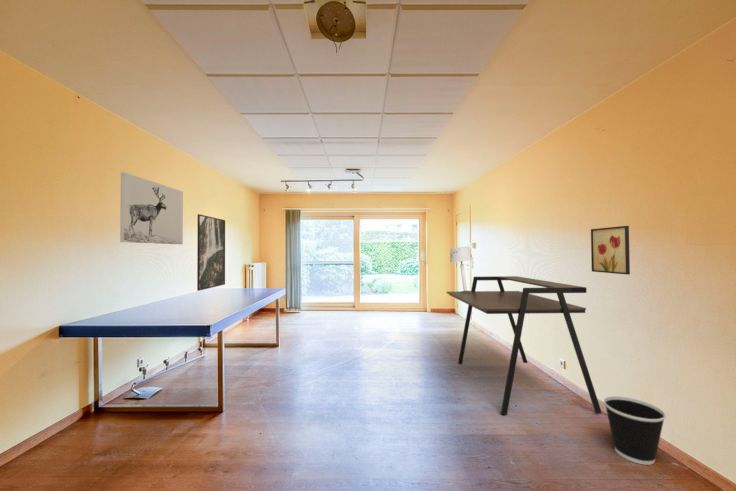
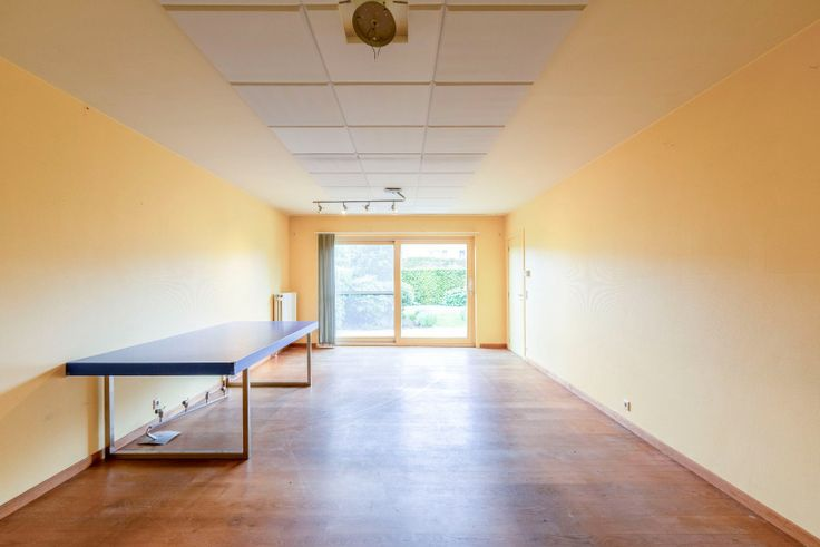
- table lamp [449,246,474,293]
- wall art [119,171,184,245]
- wall art [590,225,631,276]
- wastebasket [603,395,667,466]
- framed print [196,213,226,292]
- desk [446,275,603,416]
